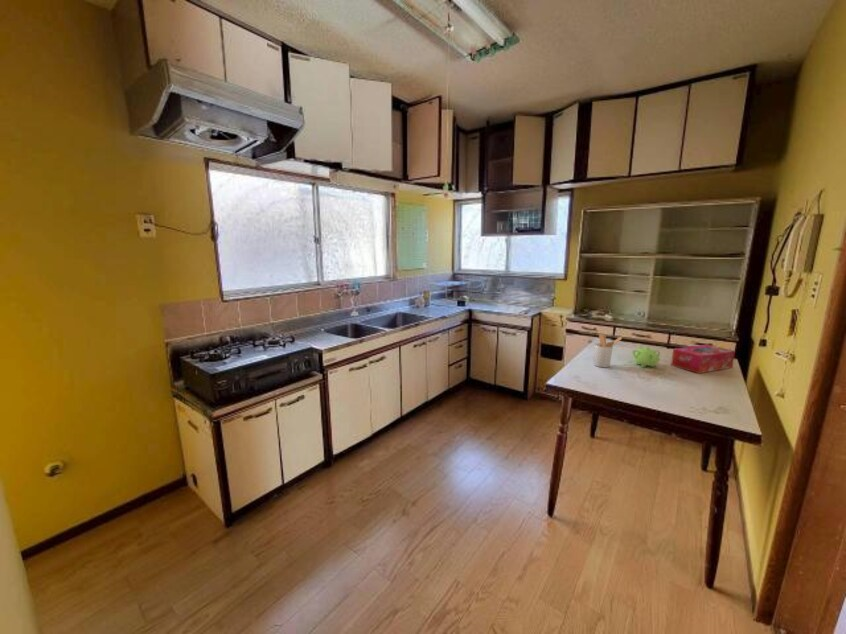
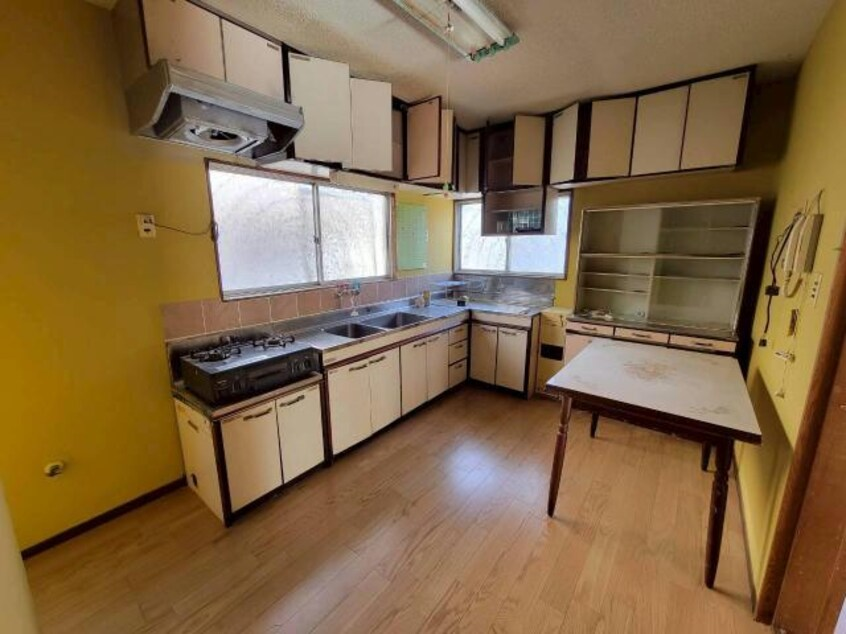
- utensil holder [593,332,623,368]
- teapot [631,343,661,368]
- tissue box [670,344,736,374]
